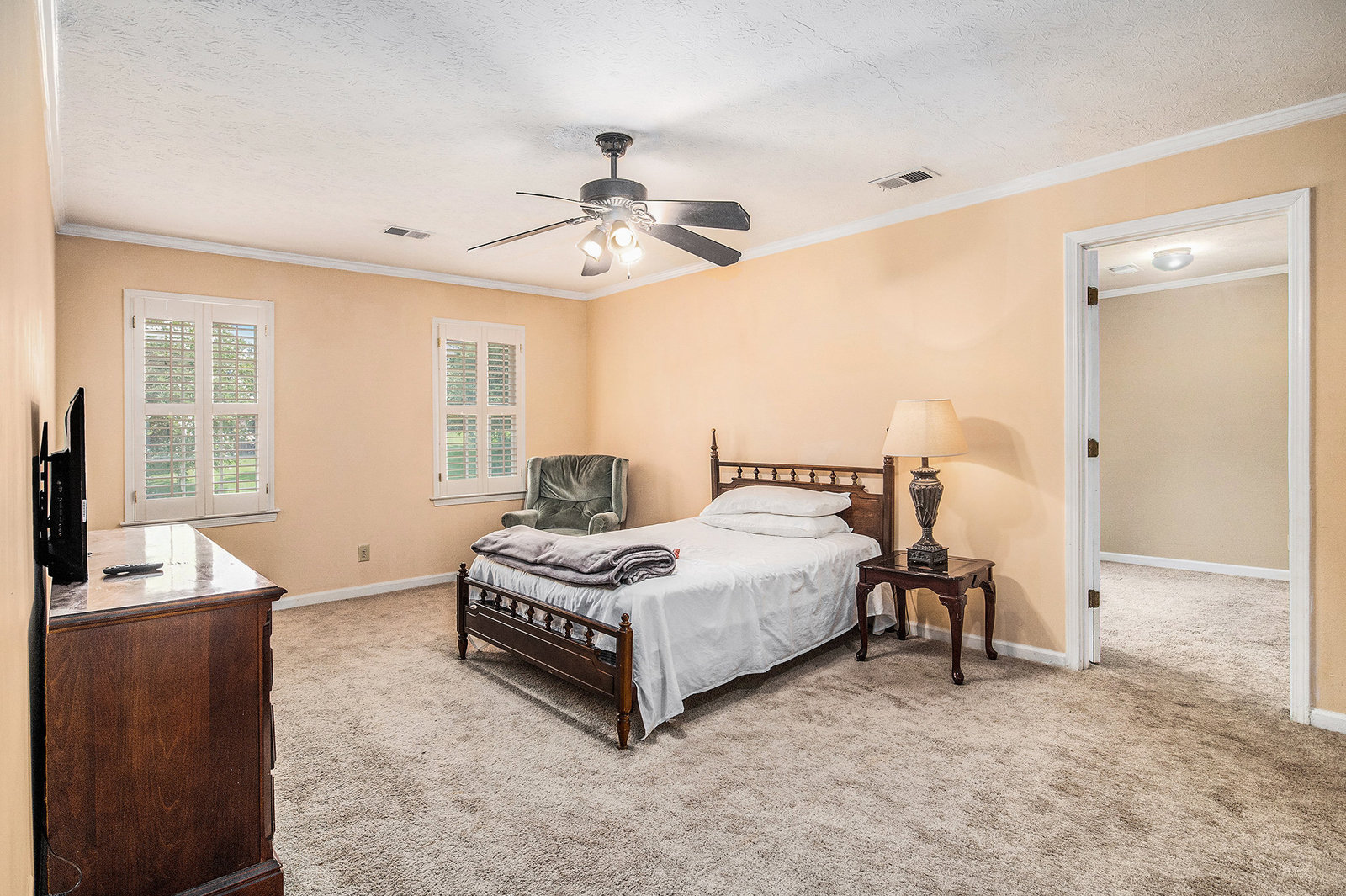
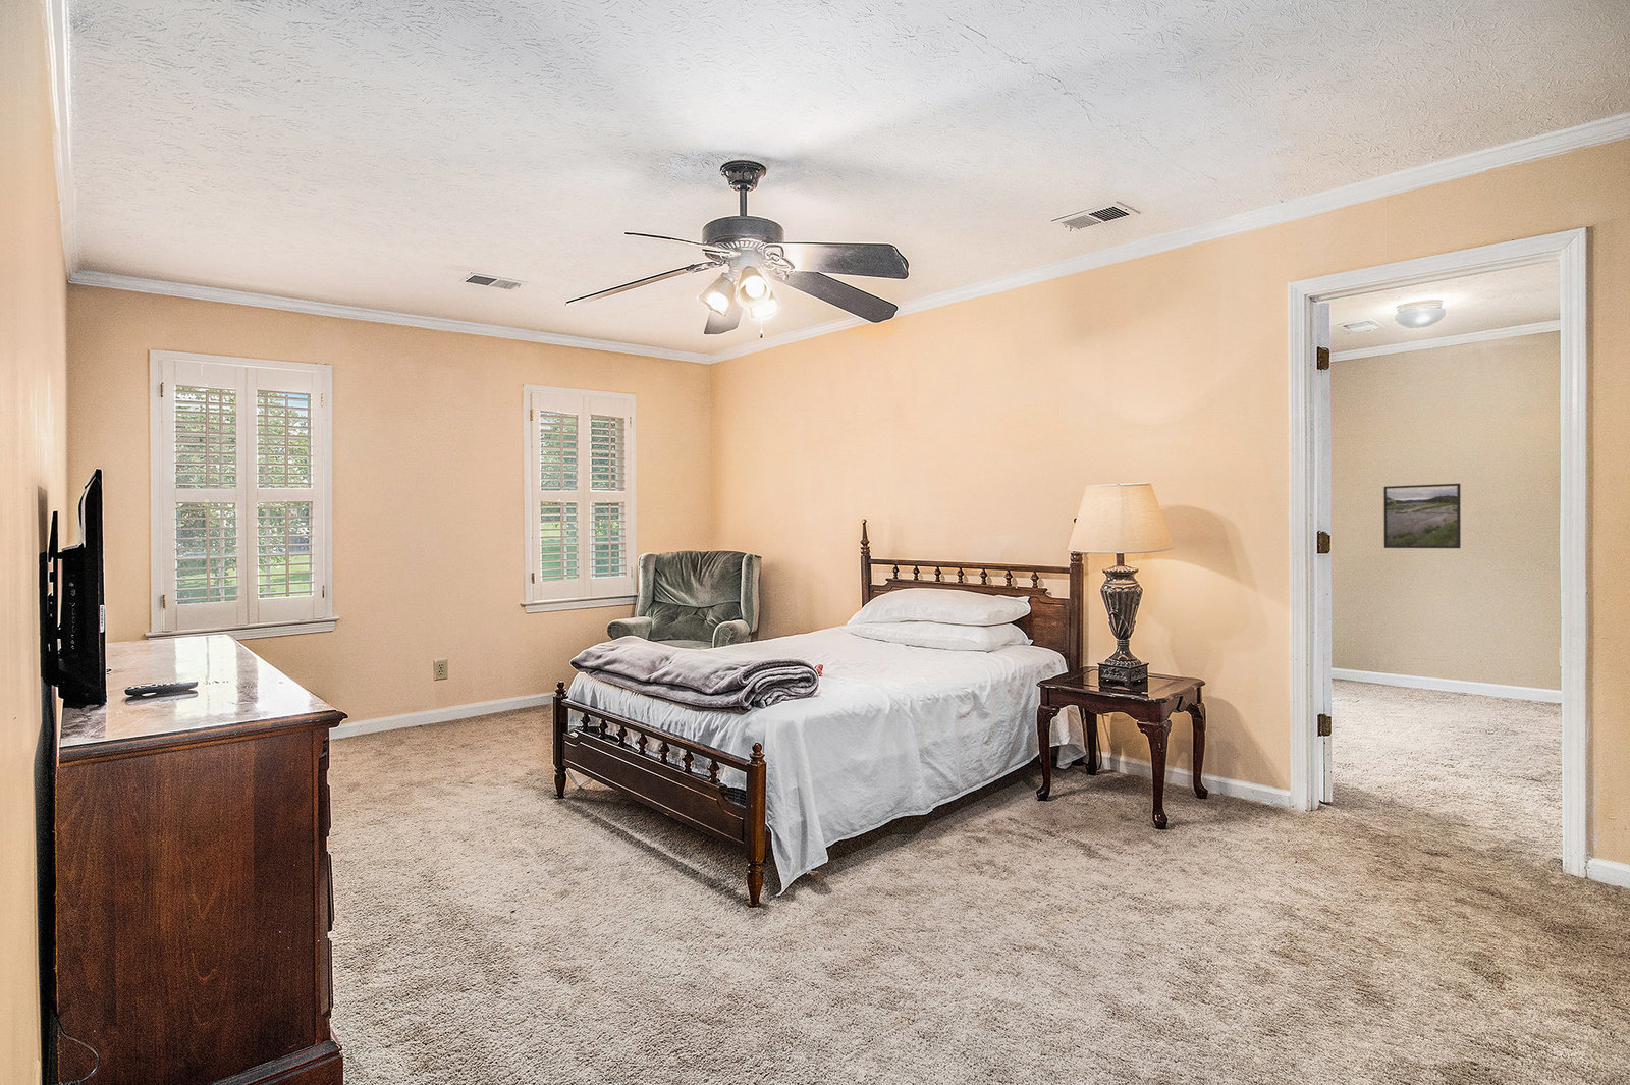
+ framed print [1383,483,1462,549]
